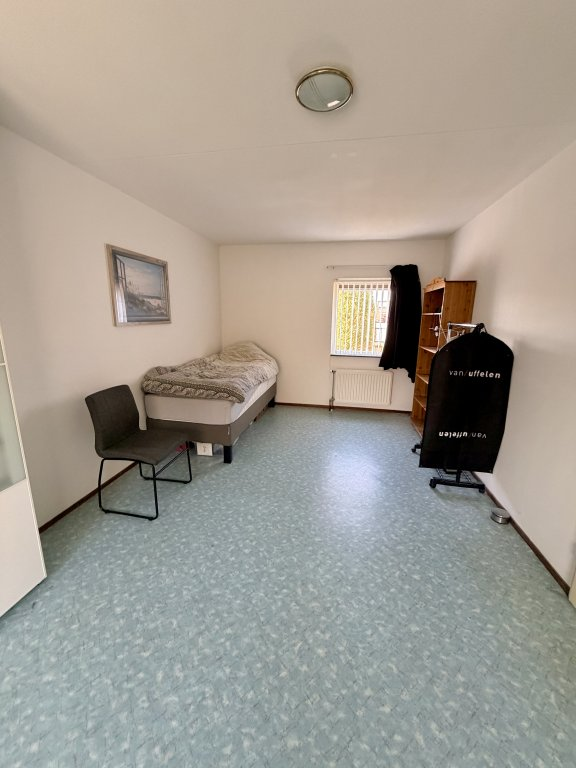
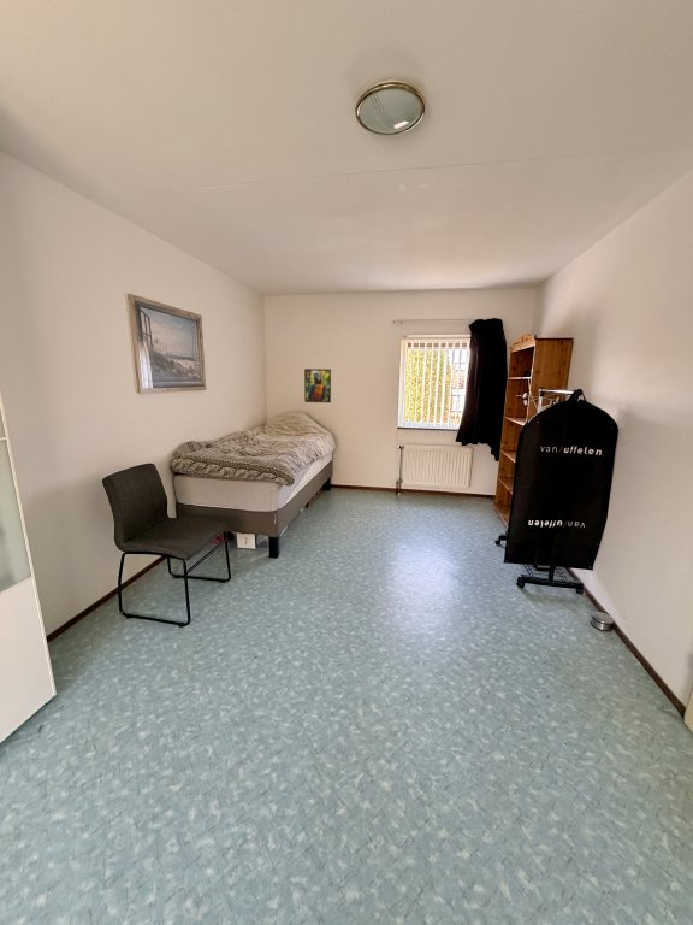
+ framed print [303,367,332,403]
